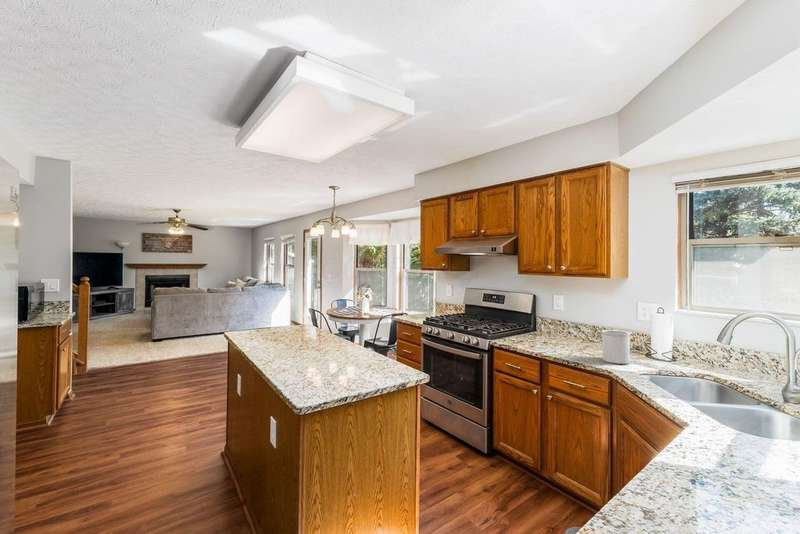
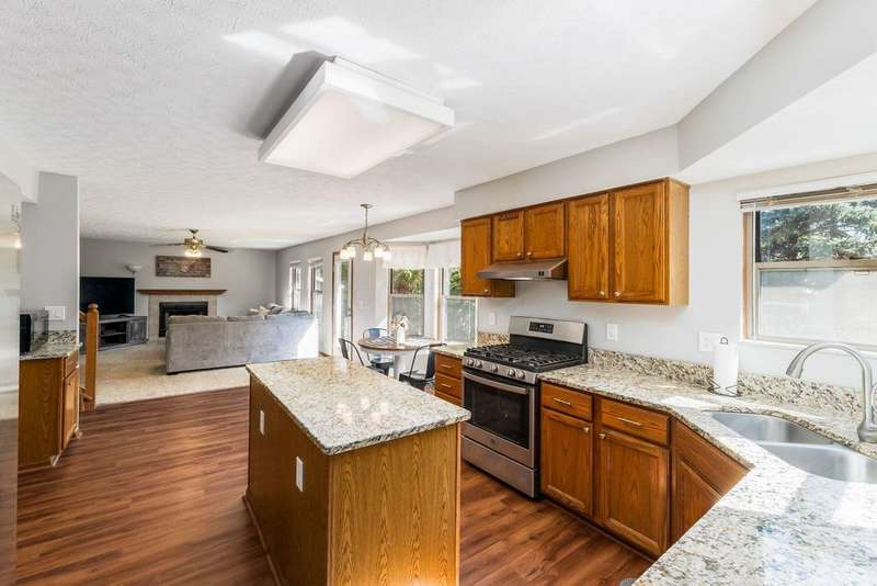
- utensil holder [600,329,631,365]
